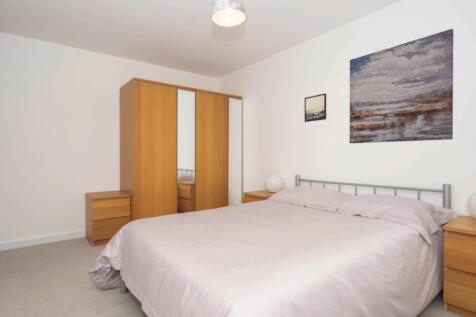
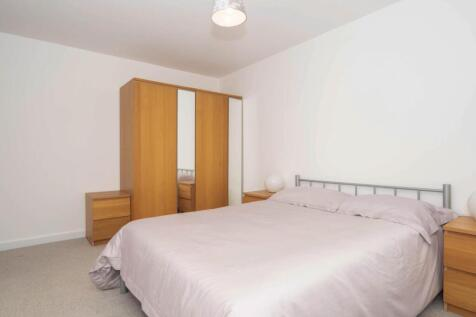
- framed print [304,92,327,123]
- wall art [349,28,454,144]
